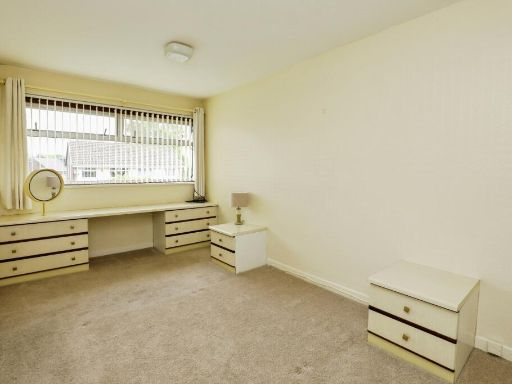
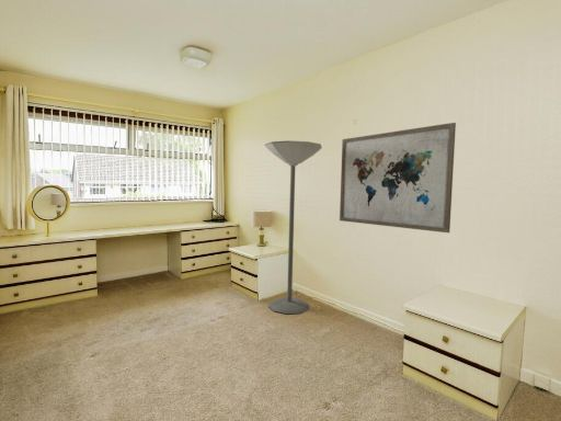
+ wall art [339,122,457,234]
+ floor lamp [264,139,323,315]
